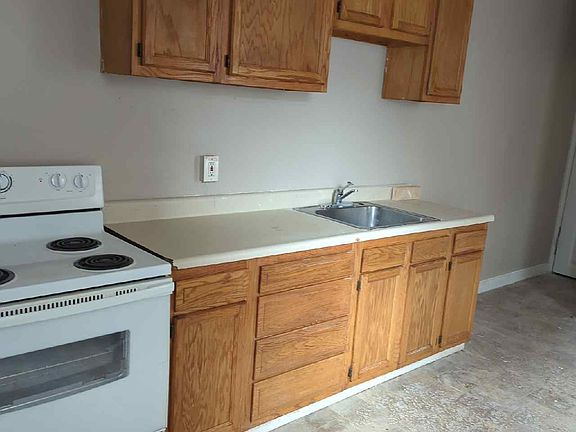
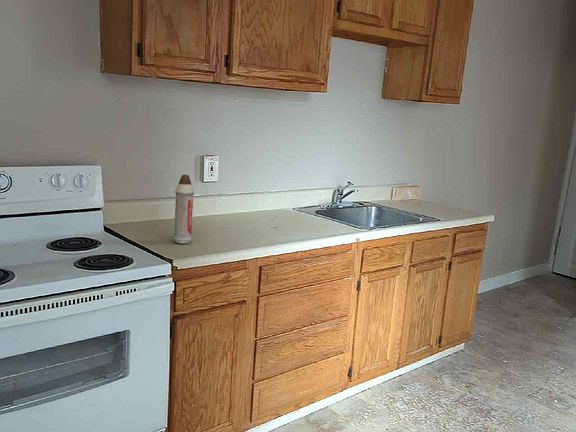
+ spray bottle [173,174,195,244]
